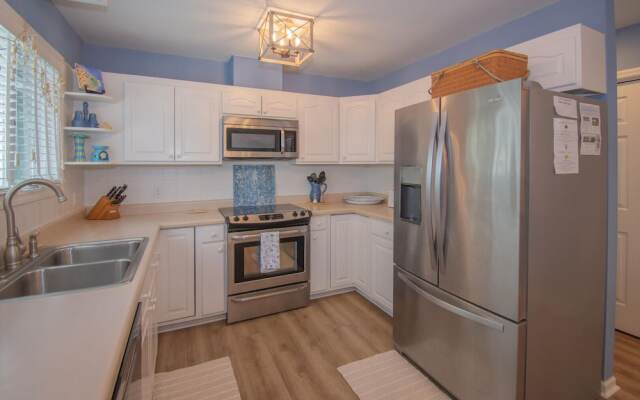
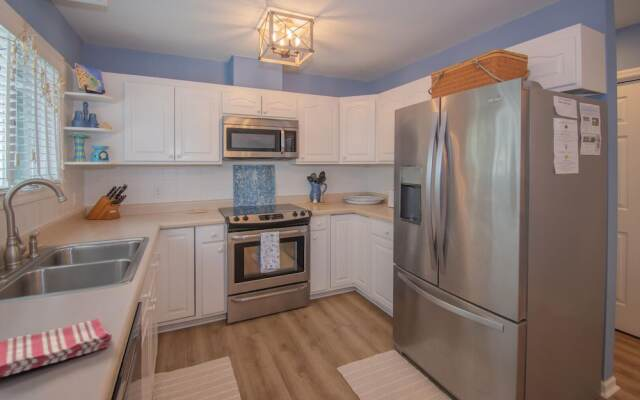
+ dish towel [0,317,113,378]
